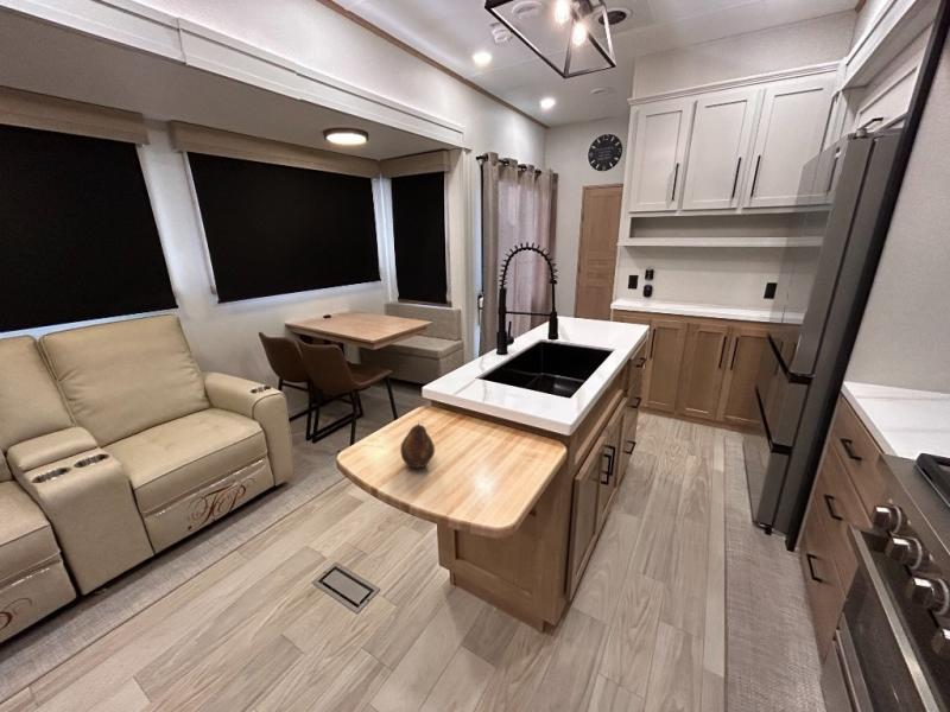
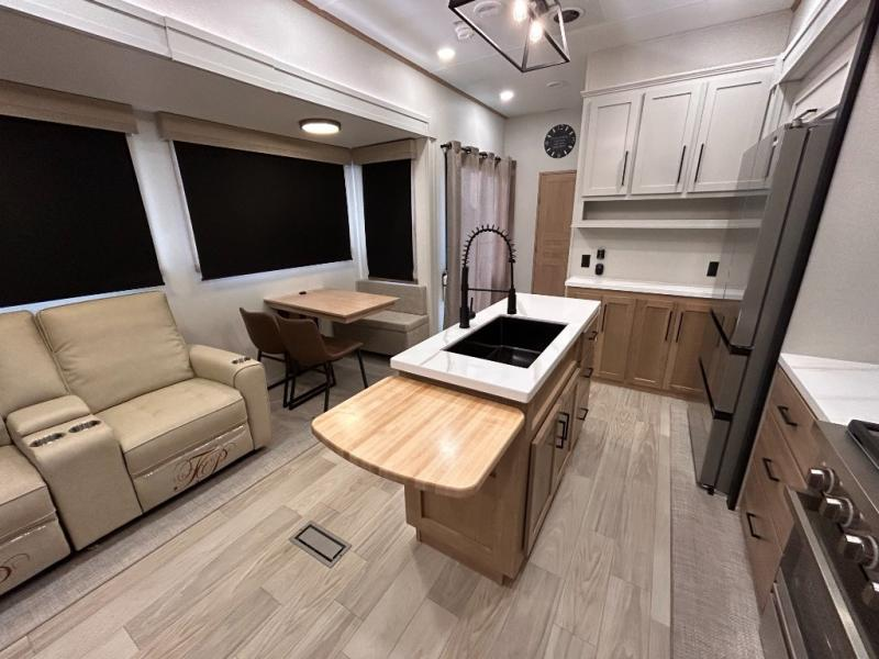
- fruit [399,421,436,469]
